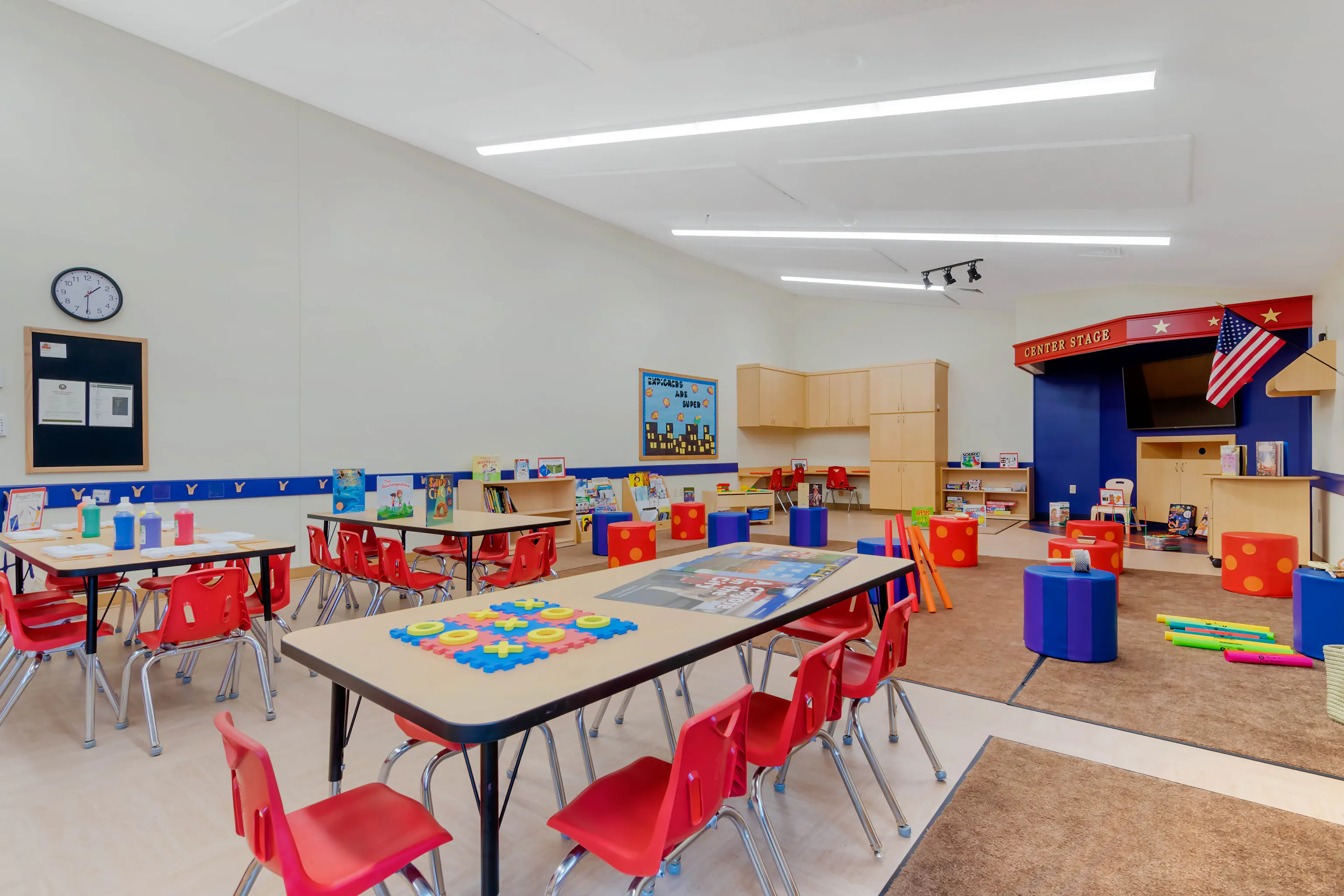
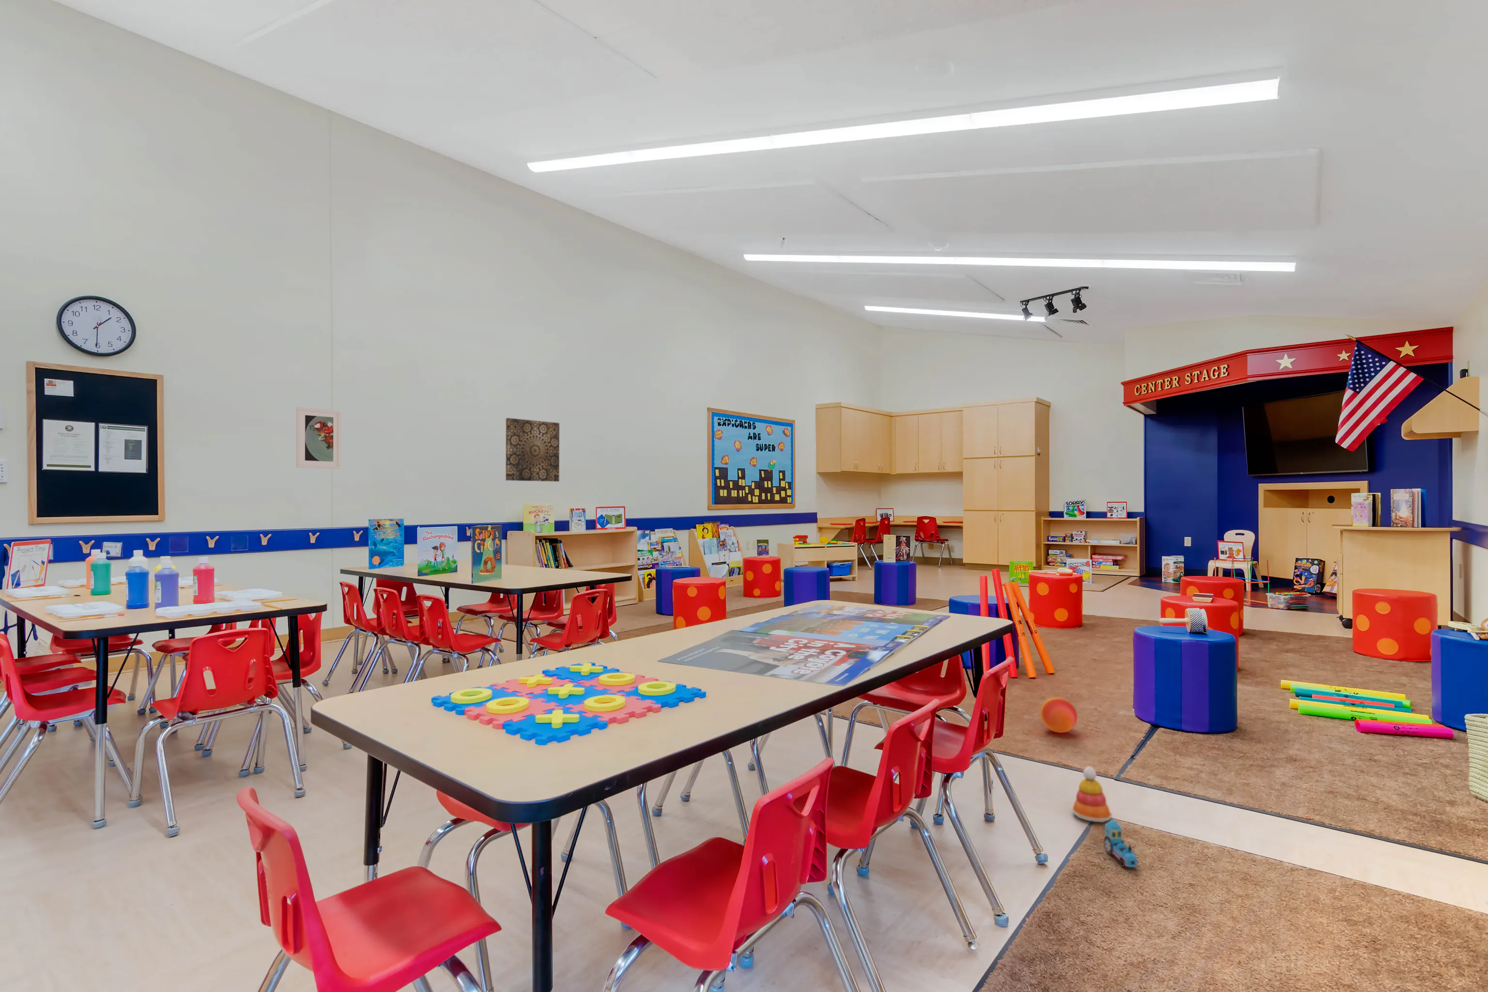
+ wall art [505,417,560,482]
+ stacking toy [1072,766,1113,823]
+ ball [1040,698,1077,733]
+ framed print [296,406,341,469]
+ toy train [1104,819,1139,868]
